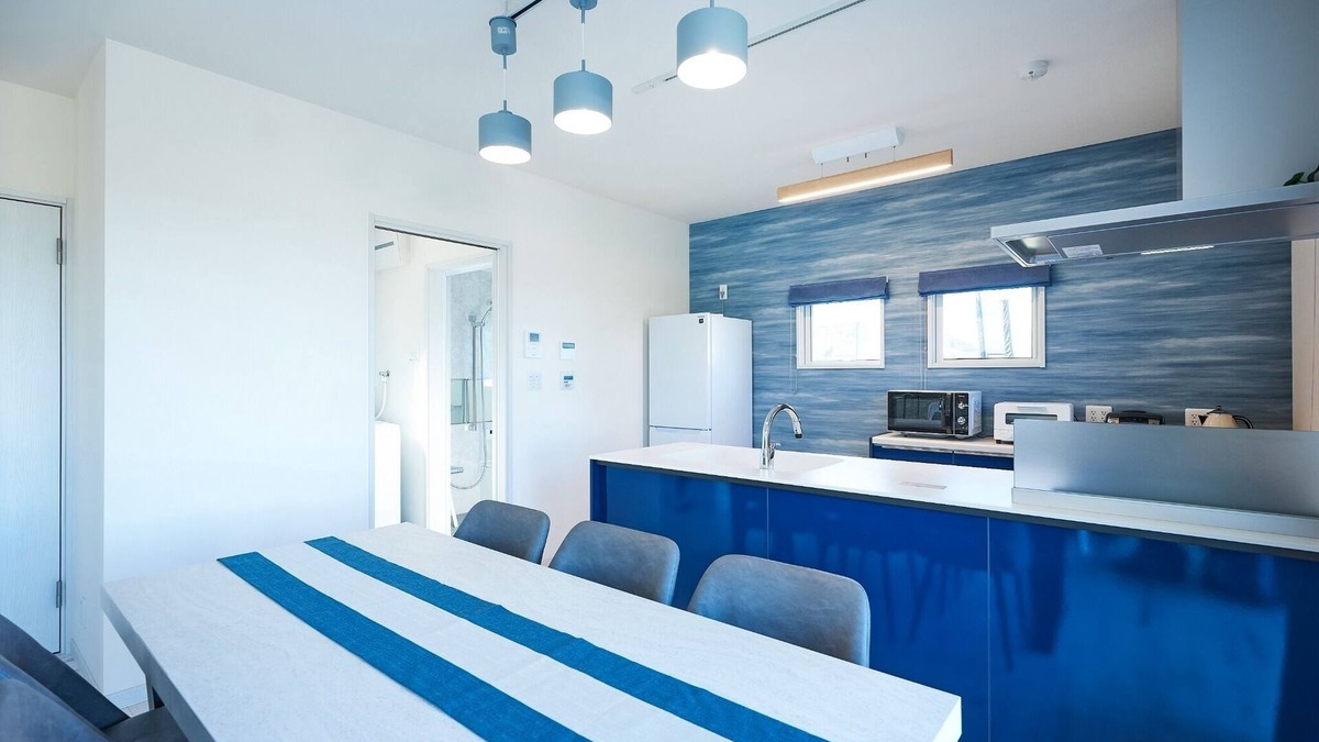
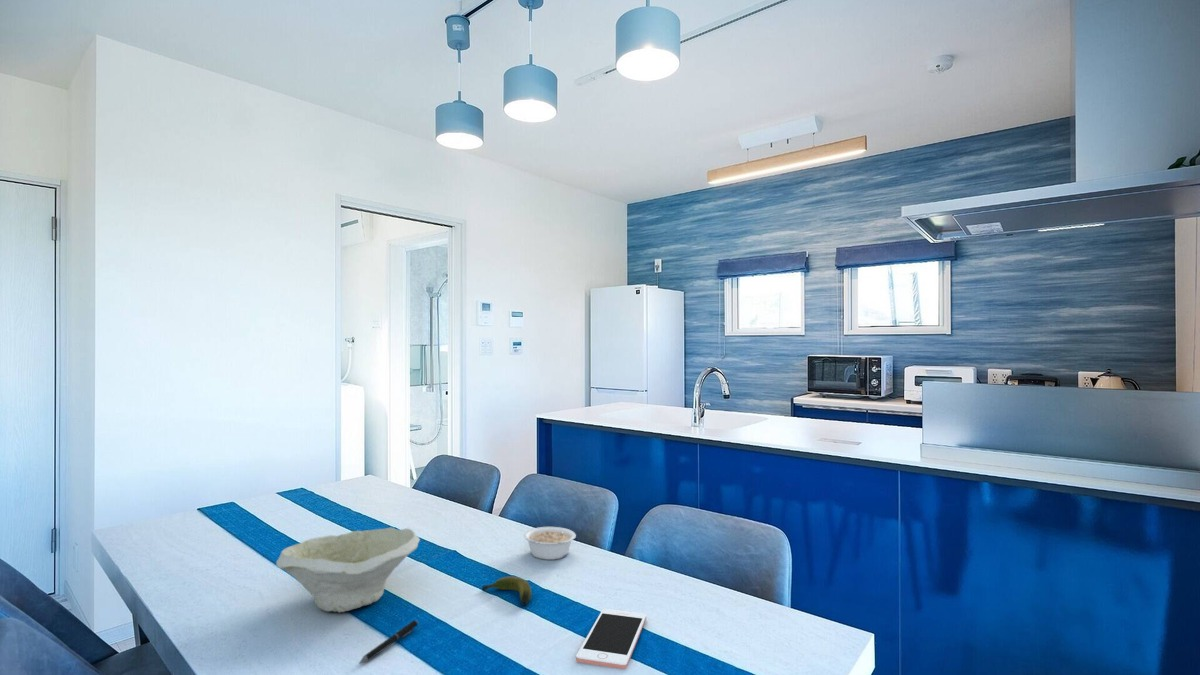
+ banana [481,575,533,607]
+ bowl [275,527,421,614]
+ pen [358,619,419,665]
+ legume [522,526,577,561]
+ cell phone [575,608,647,670]
